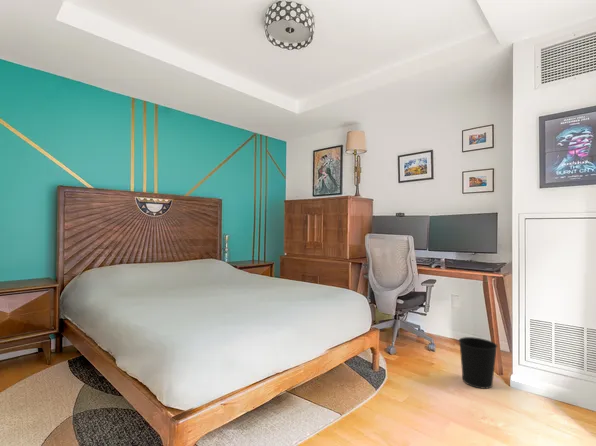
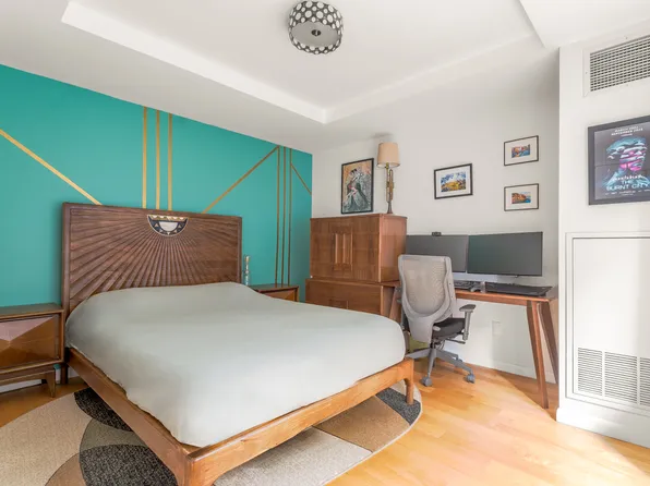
- wastebasket [458,336,498,390]
